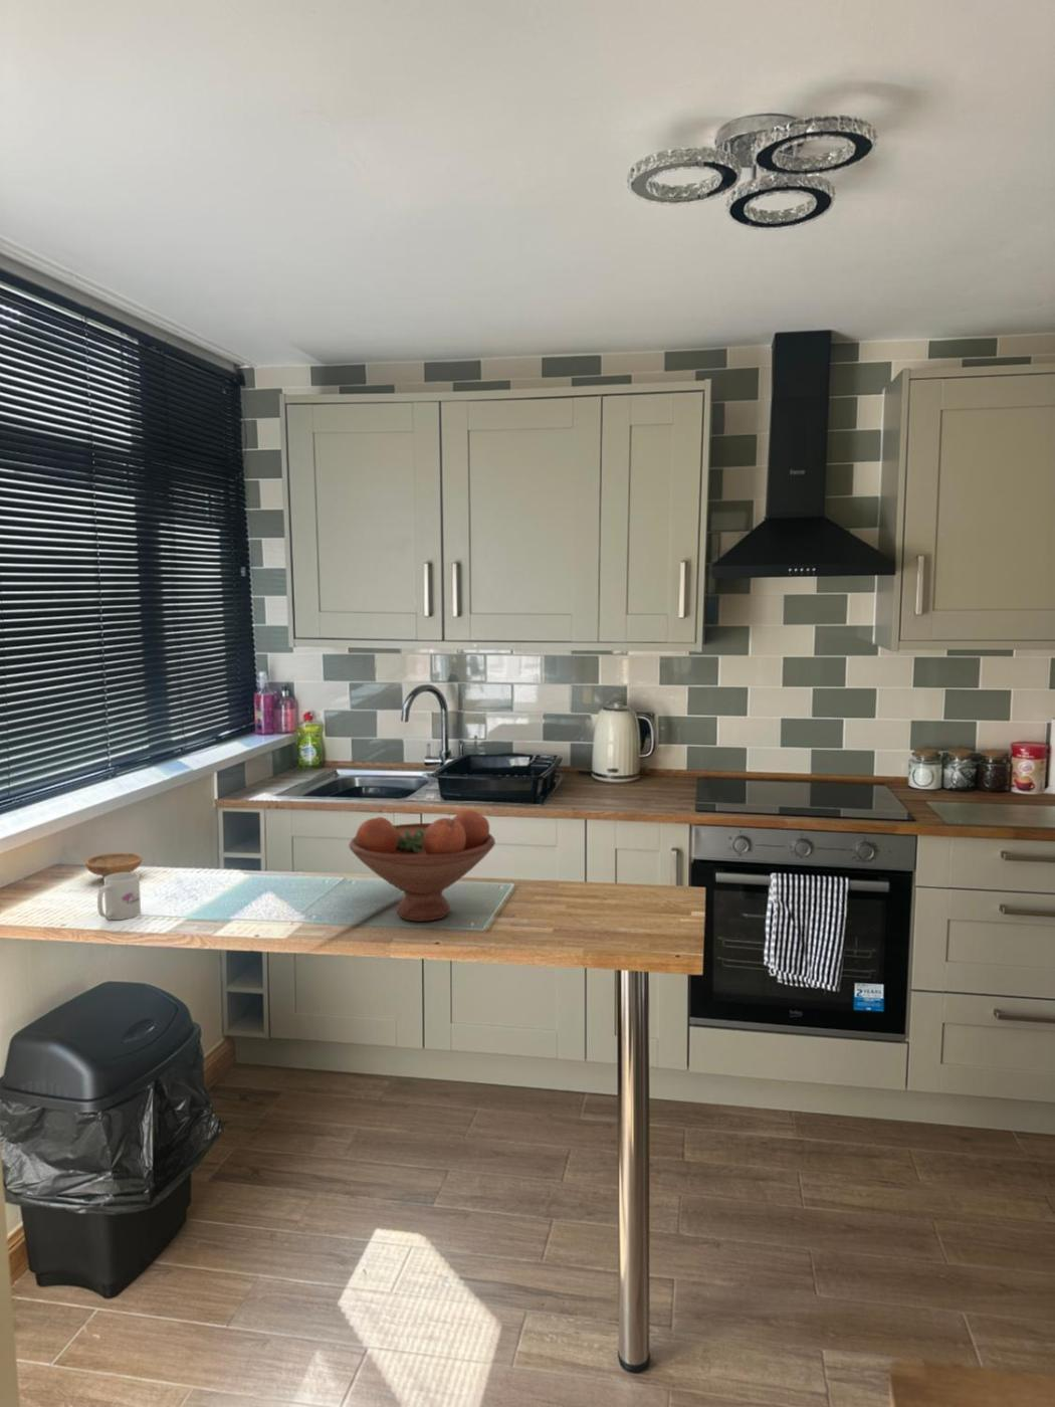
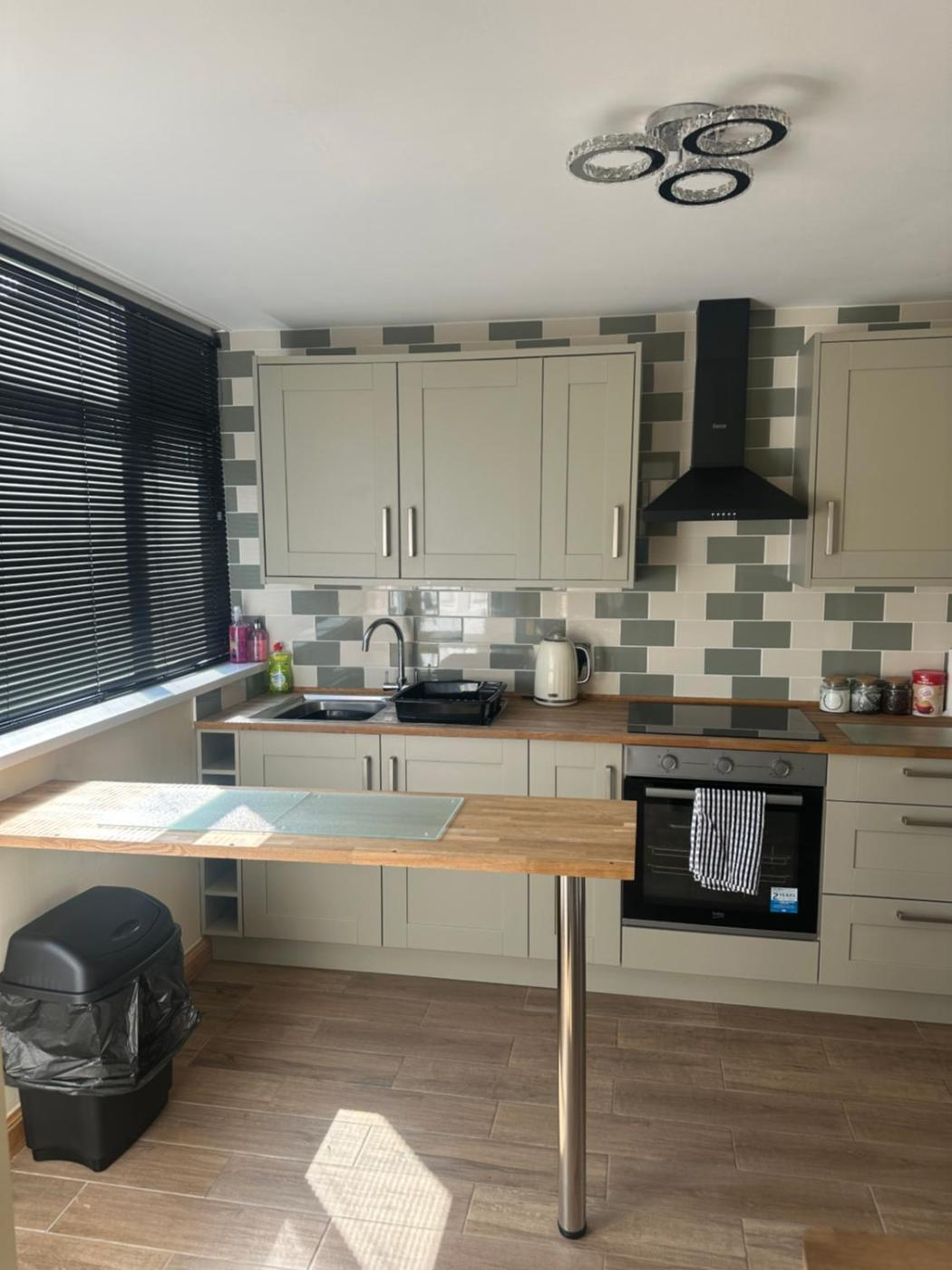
- fruit bowl [348,809,496,923]
- bowl [84,852,143,881]
- mug [96,871,142,921]
